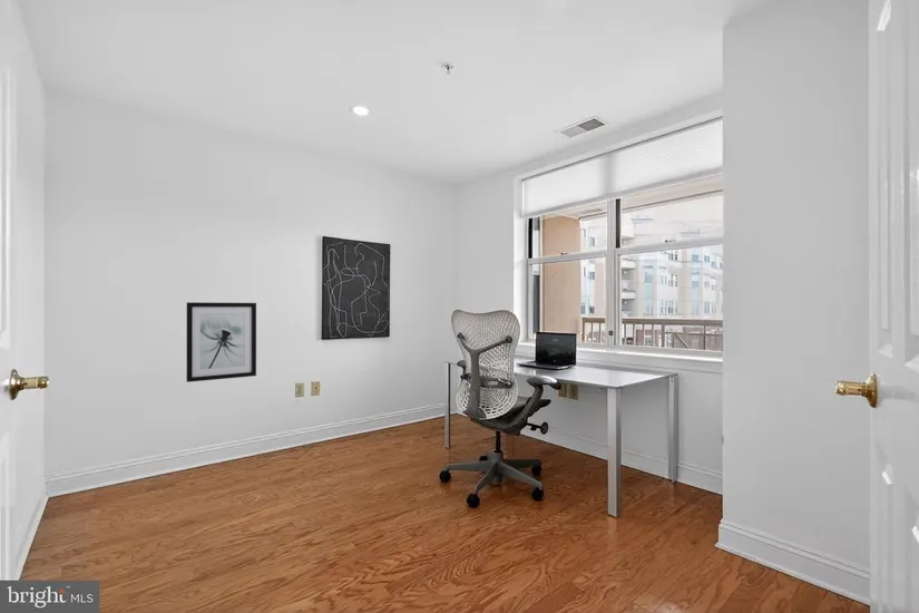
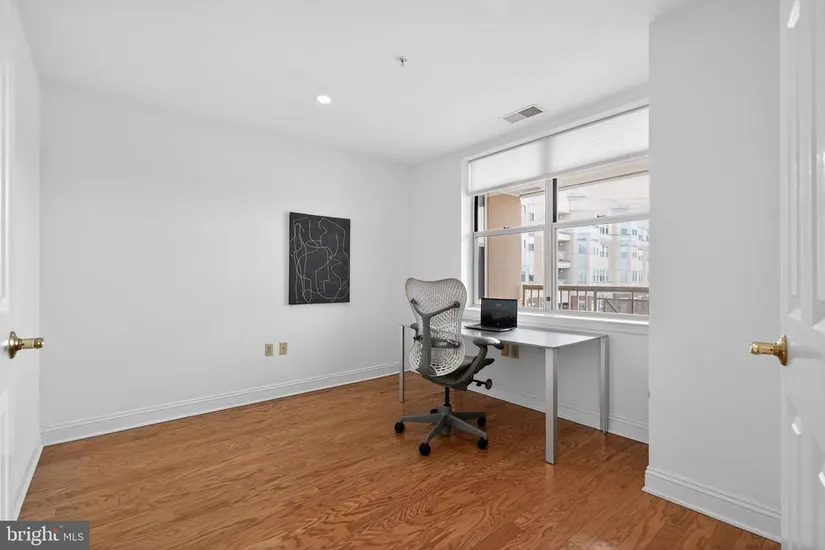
- wall art [186,301,257,383]
